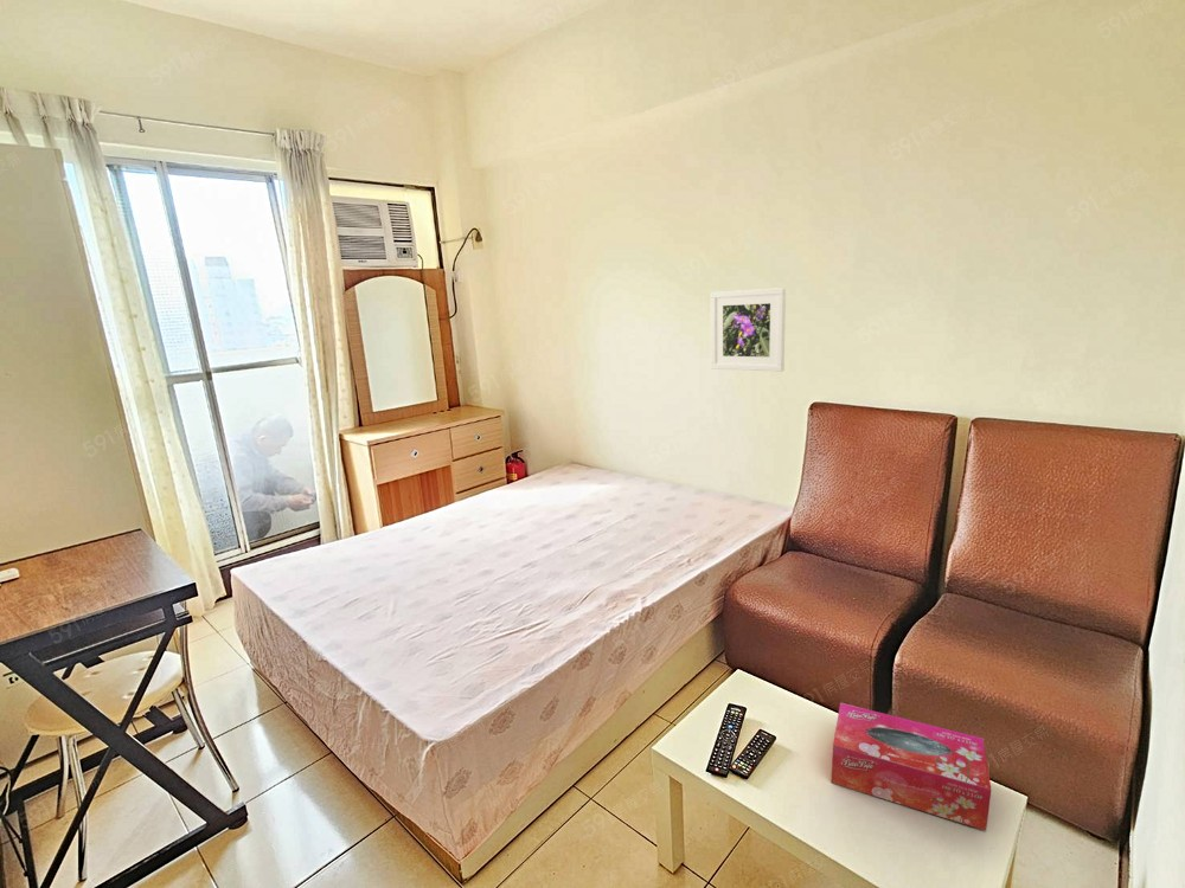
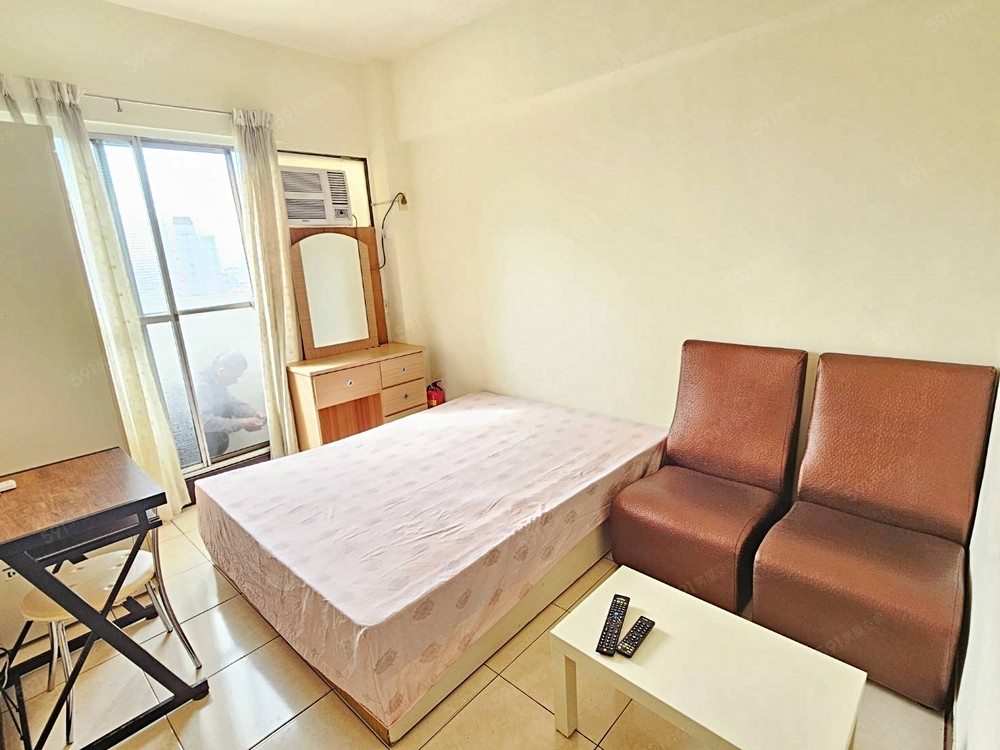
- tissue box [831,702,993,831]
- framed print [710,287,787,373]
